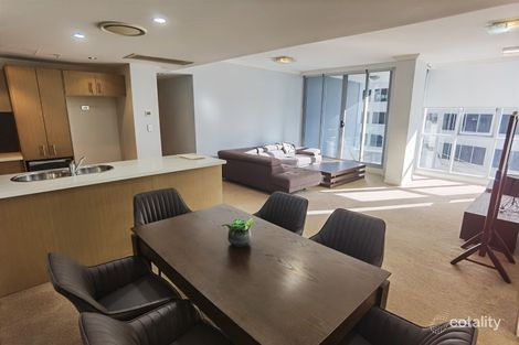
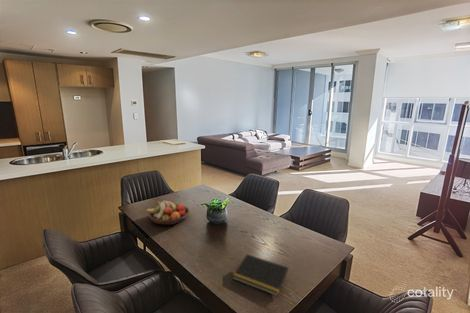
+ fruit bowl [145,200,190,226]
+ notepad [231,253,289,297]
